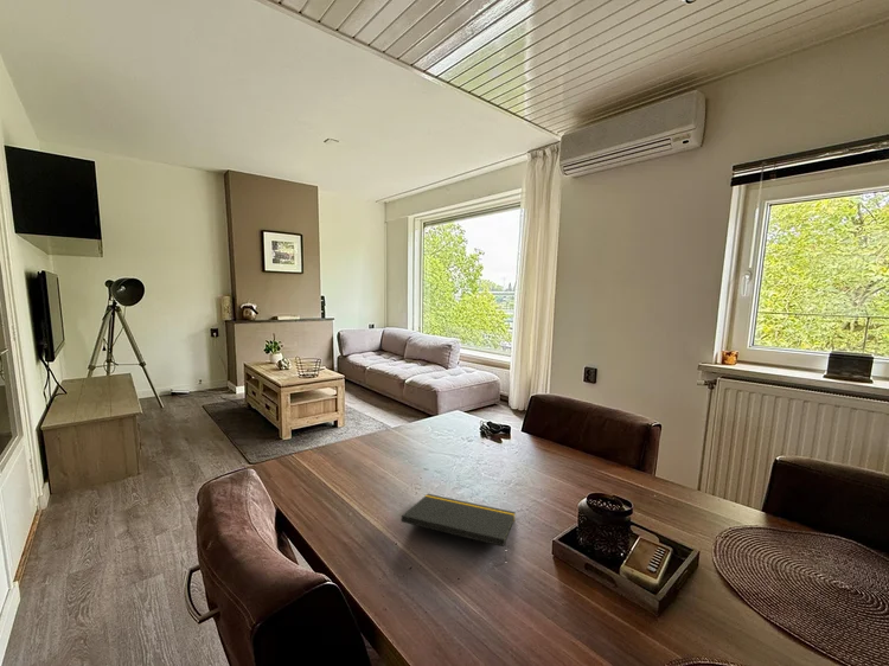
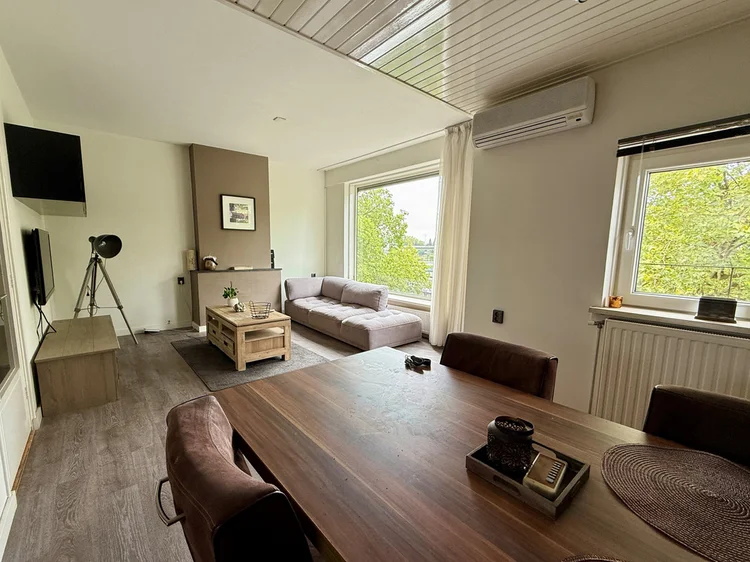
- notepad [399,493,517,561]
